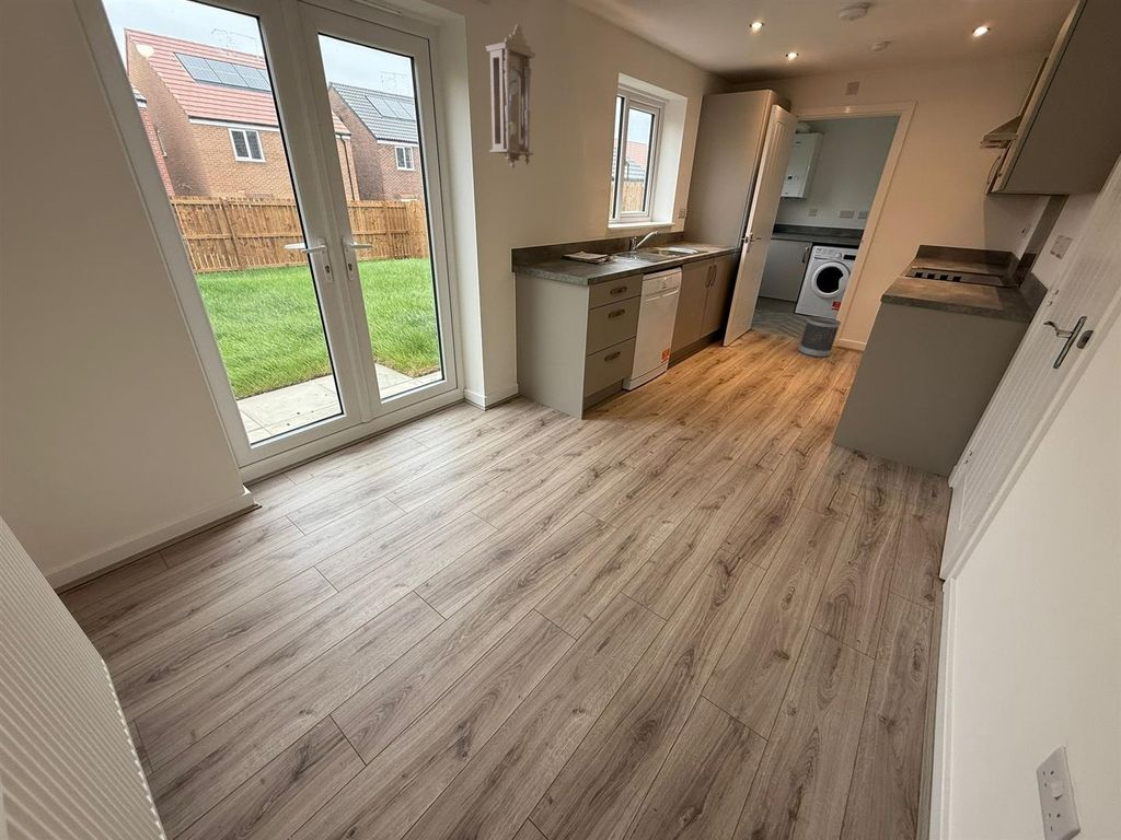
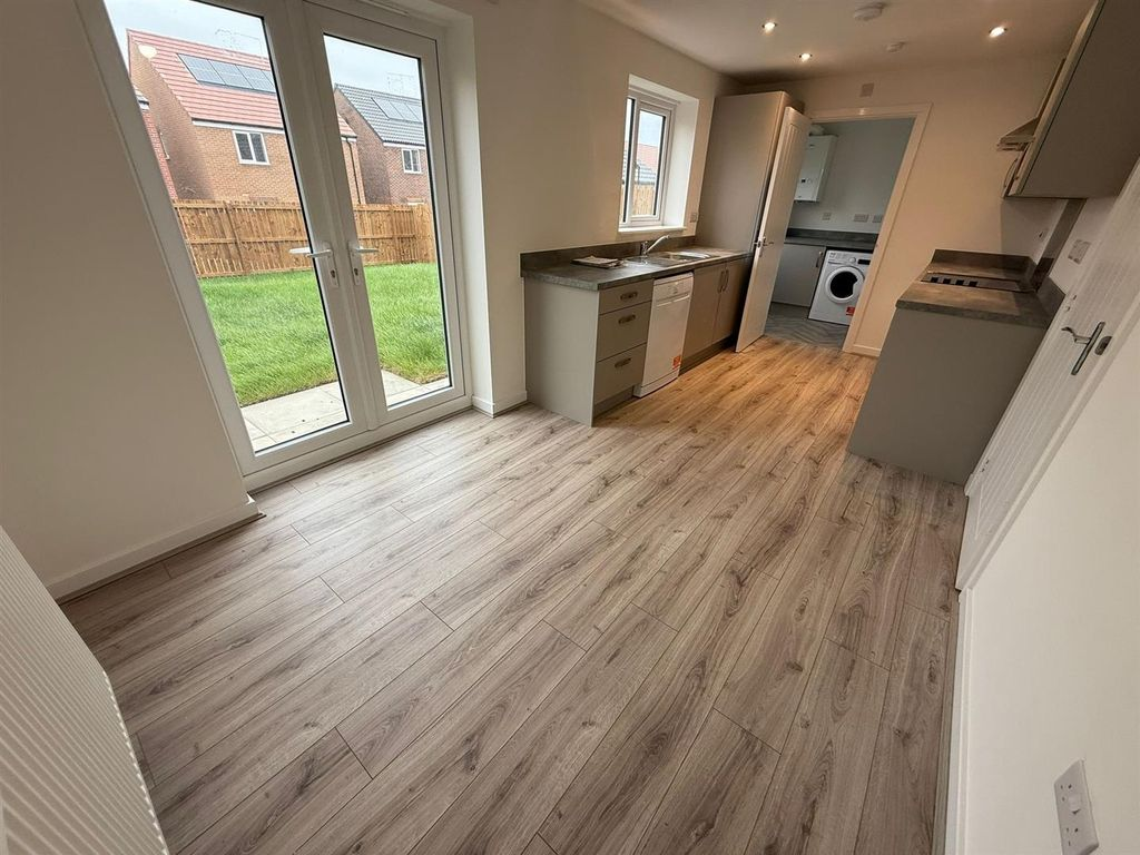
- pendulum clock [485,23,536,170]
- wastebasket [797,316,842,359]
